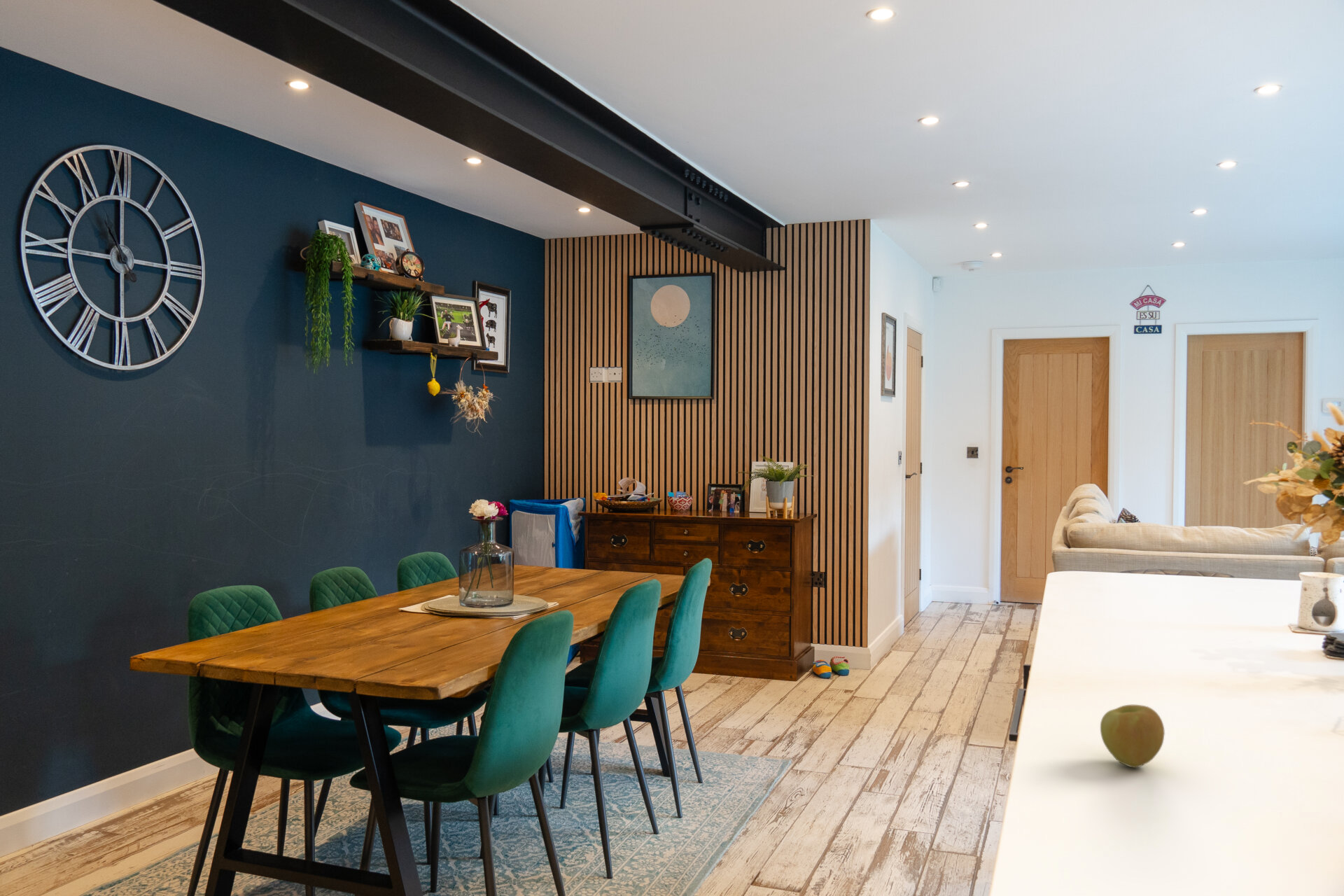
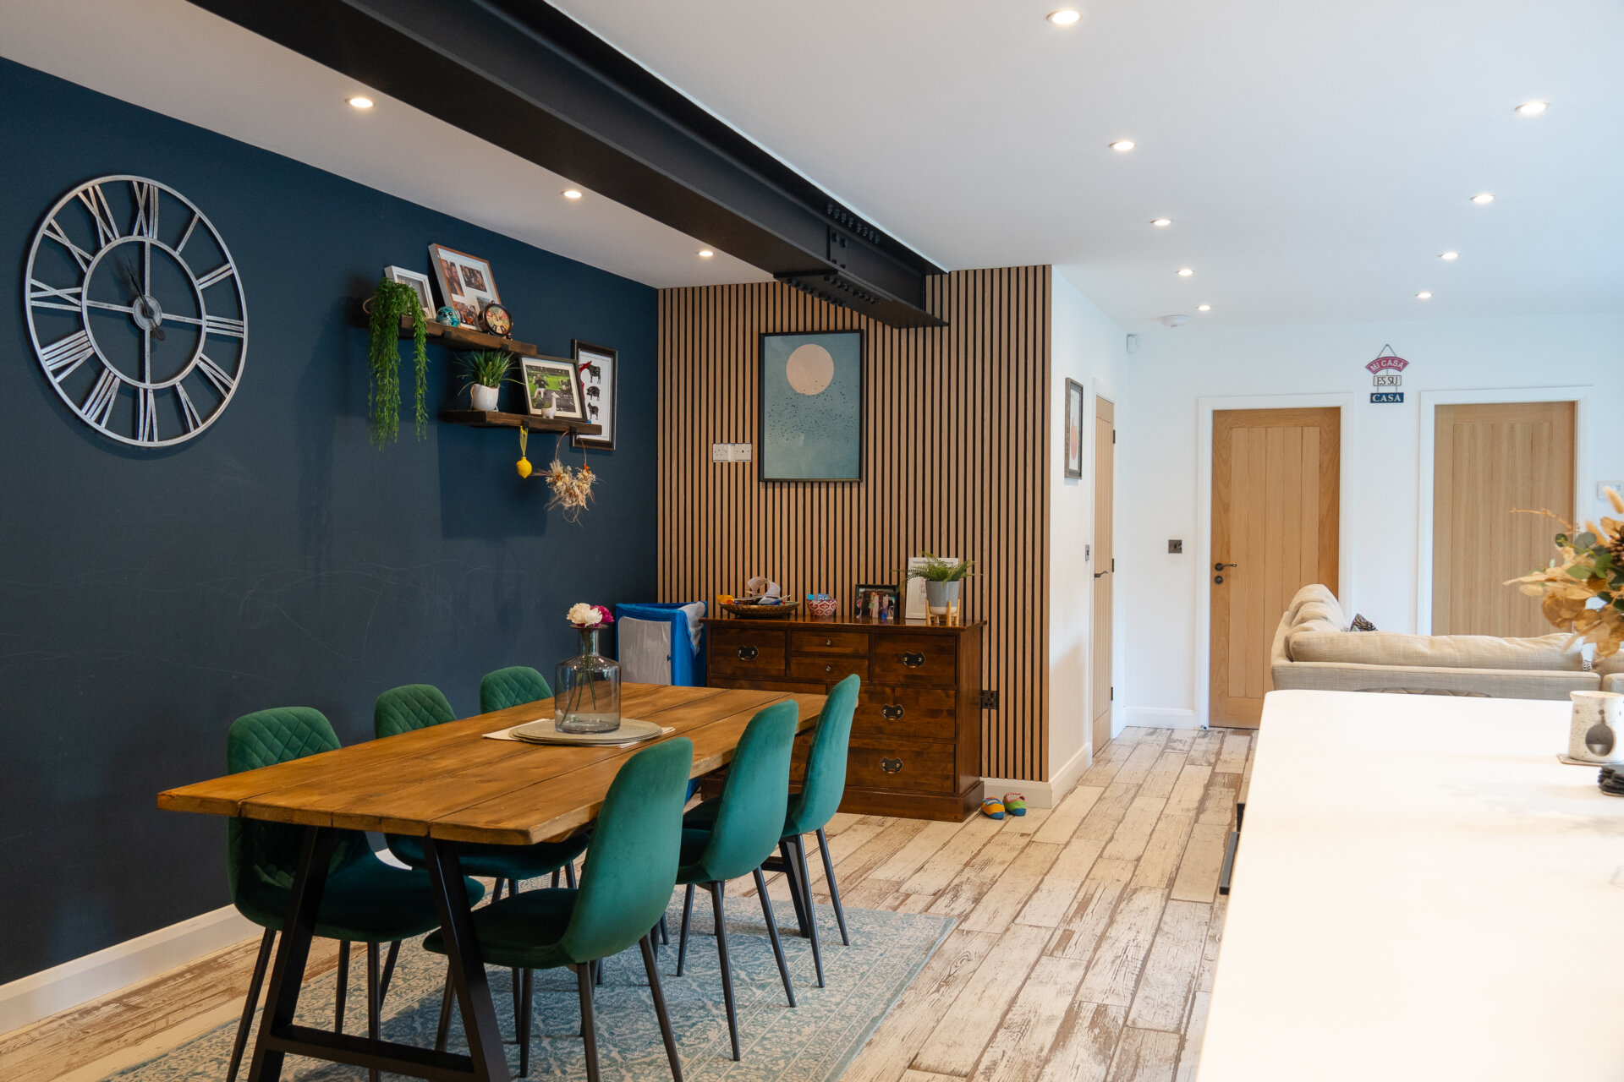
- apple [1100,704,1166,769]
